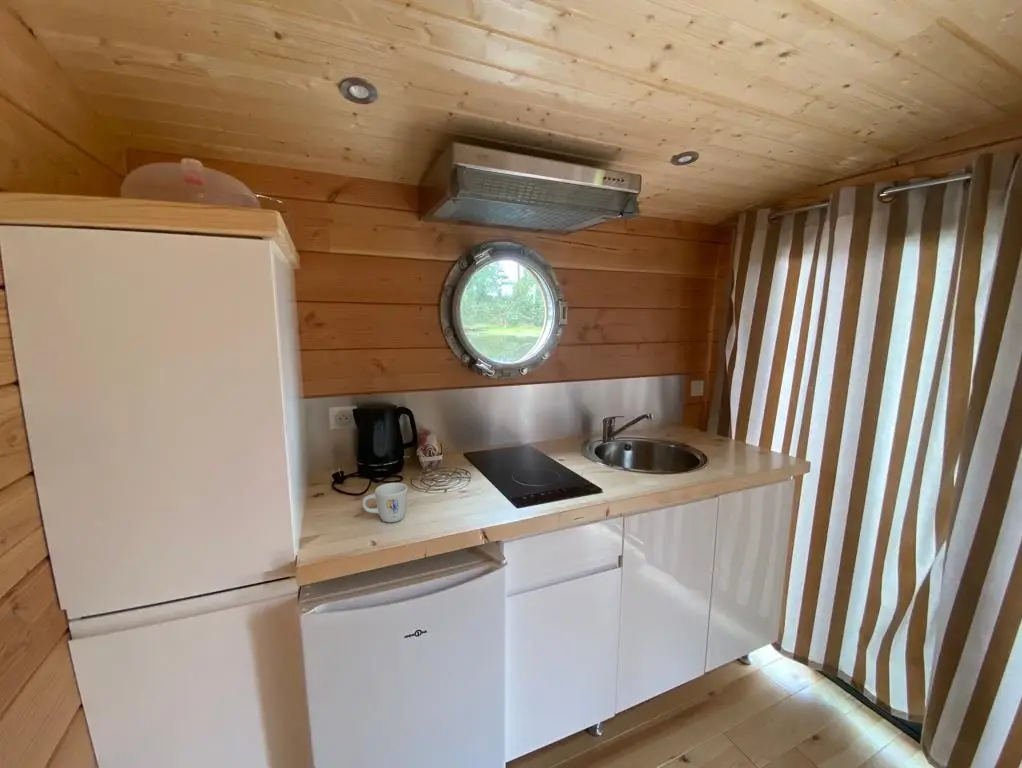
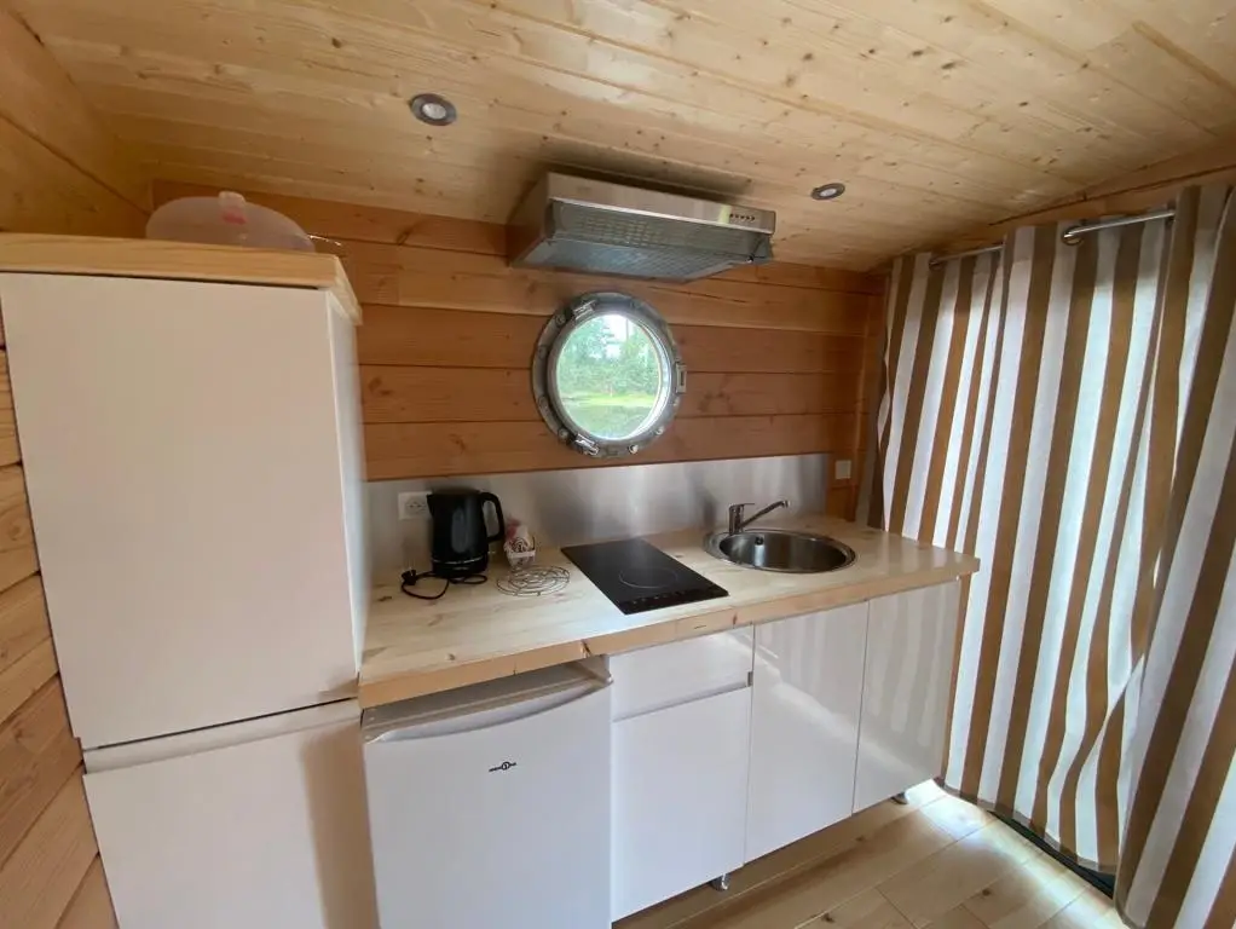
- mug [361,482,409,523]
